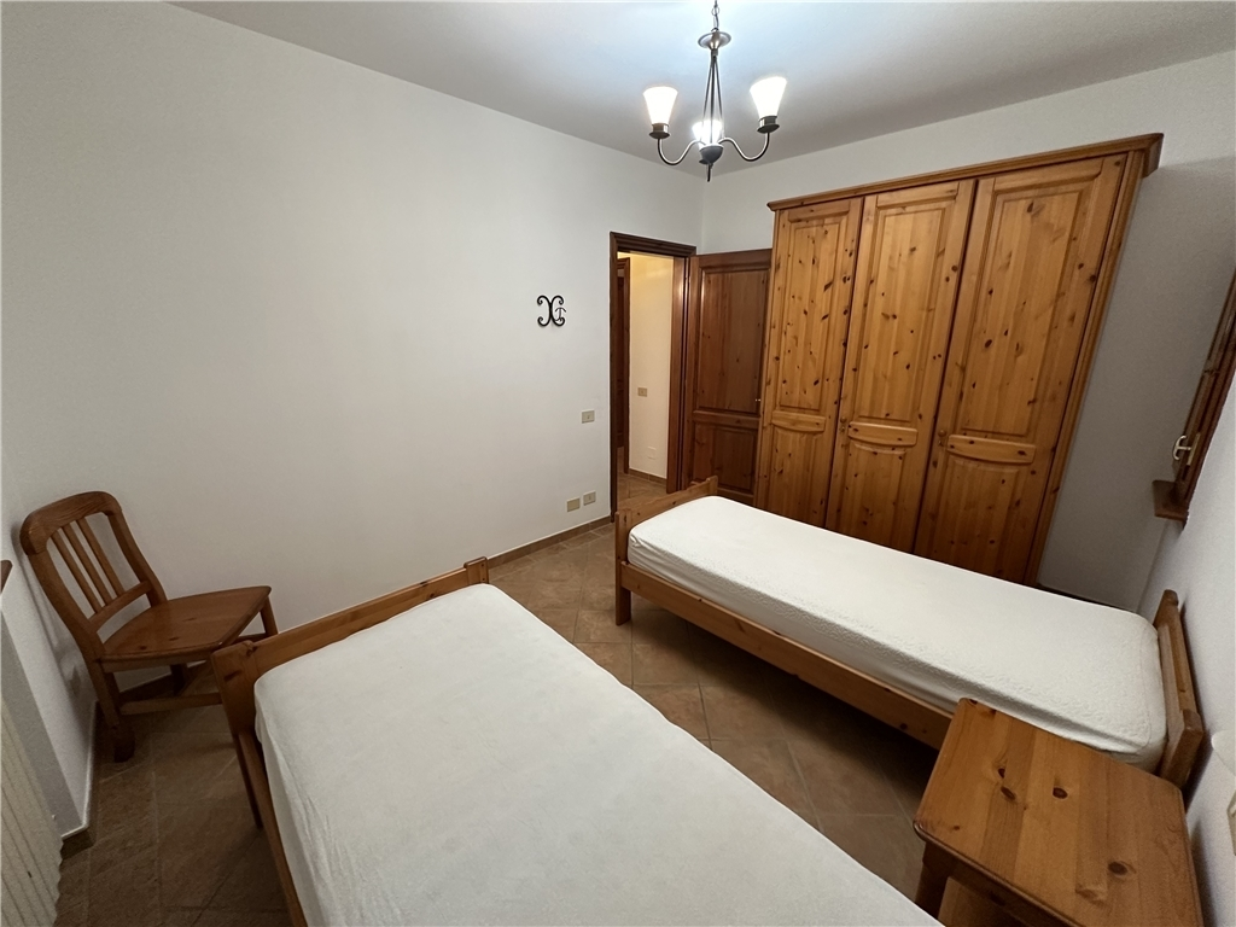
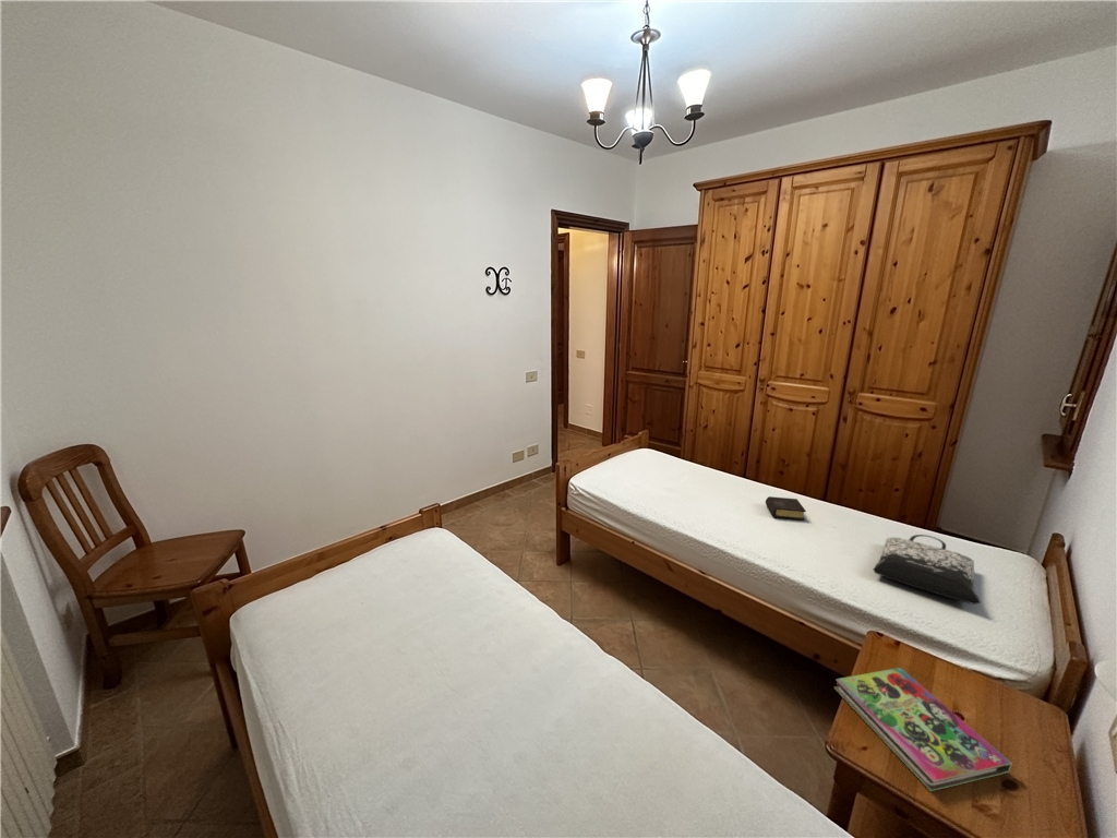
+ book [833,667,1013,792]
+ book [765,495,807,522]
+ tote bag [873,534,982,606]
